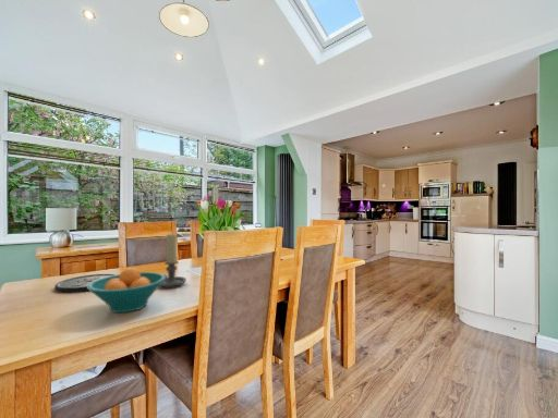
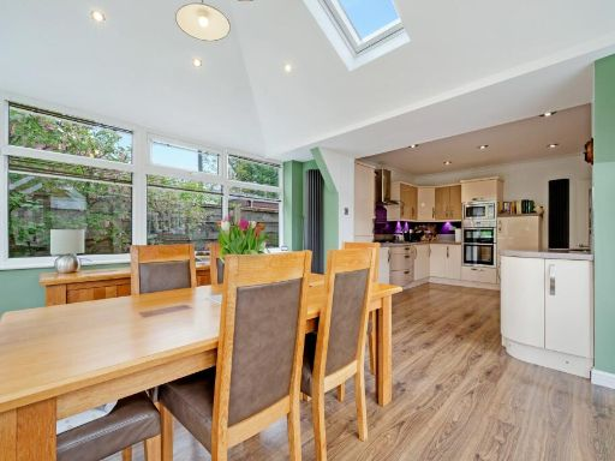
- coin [53,273,117,294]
- candle holder [159,232,187,288]
- fruit bowl [87,267,166,314]
